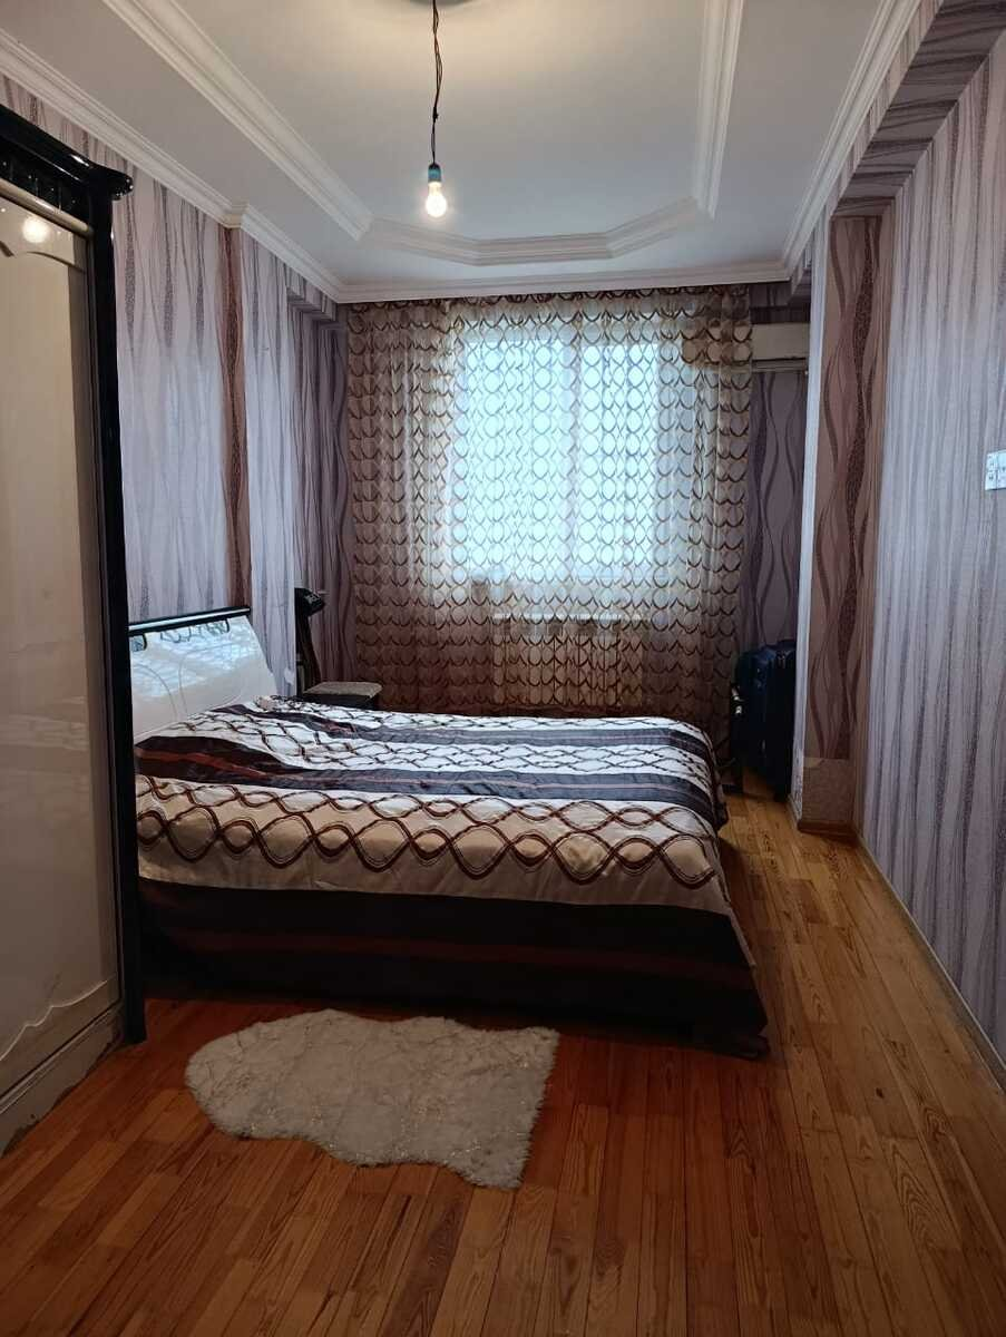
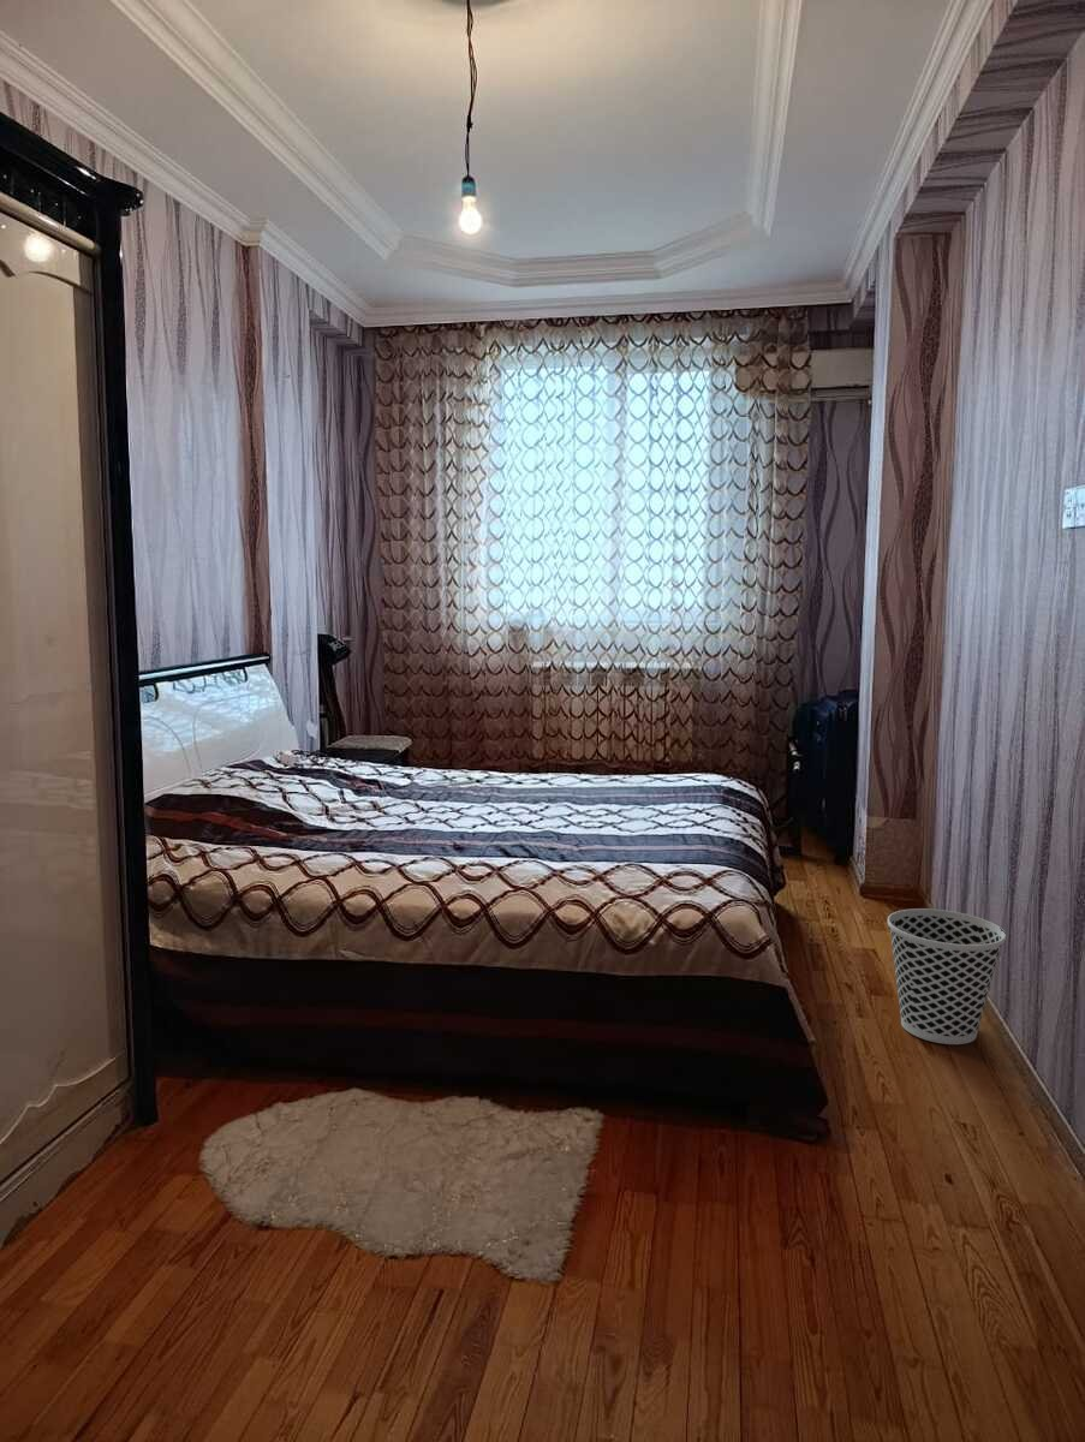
+ wastebasket [887,907,1007,1045]
